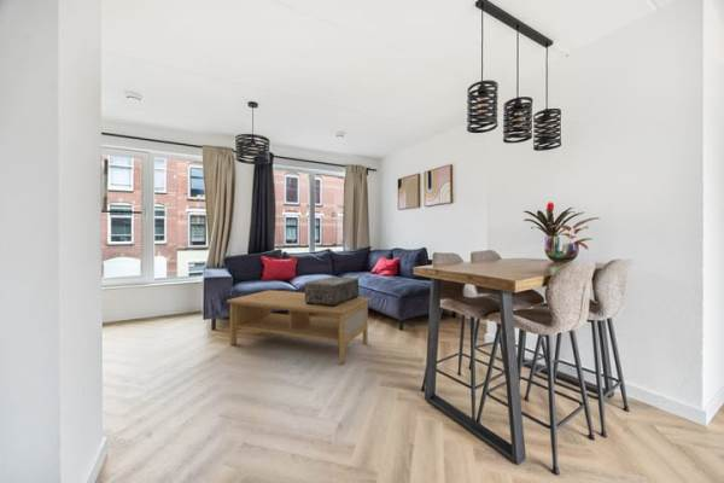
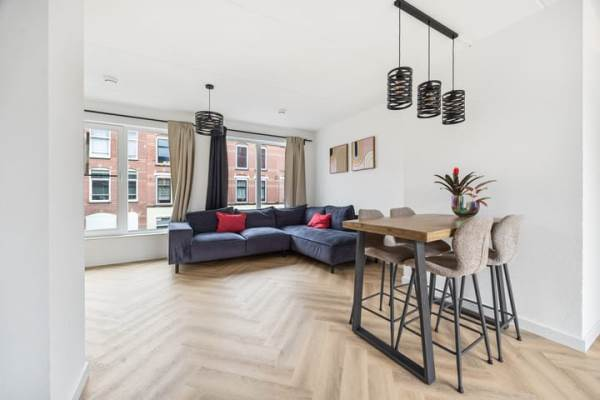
- decorative box [304,275,360,308]
- coffee table [226,289,372,365]
